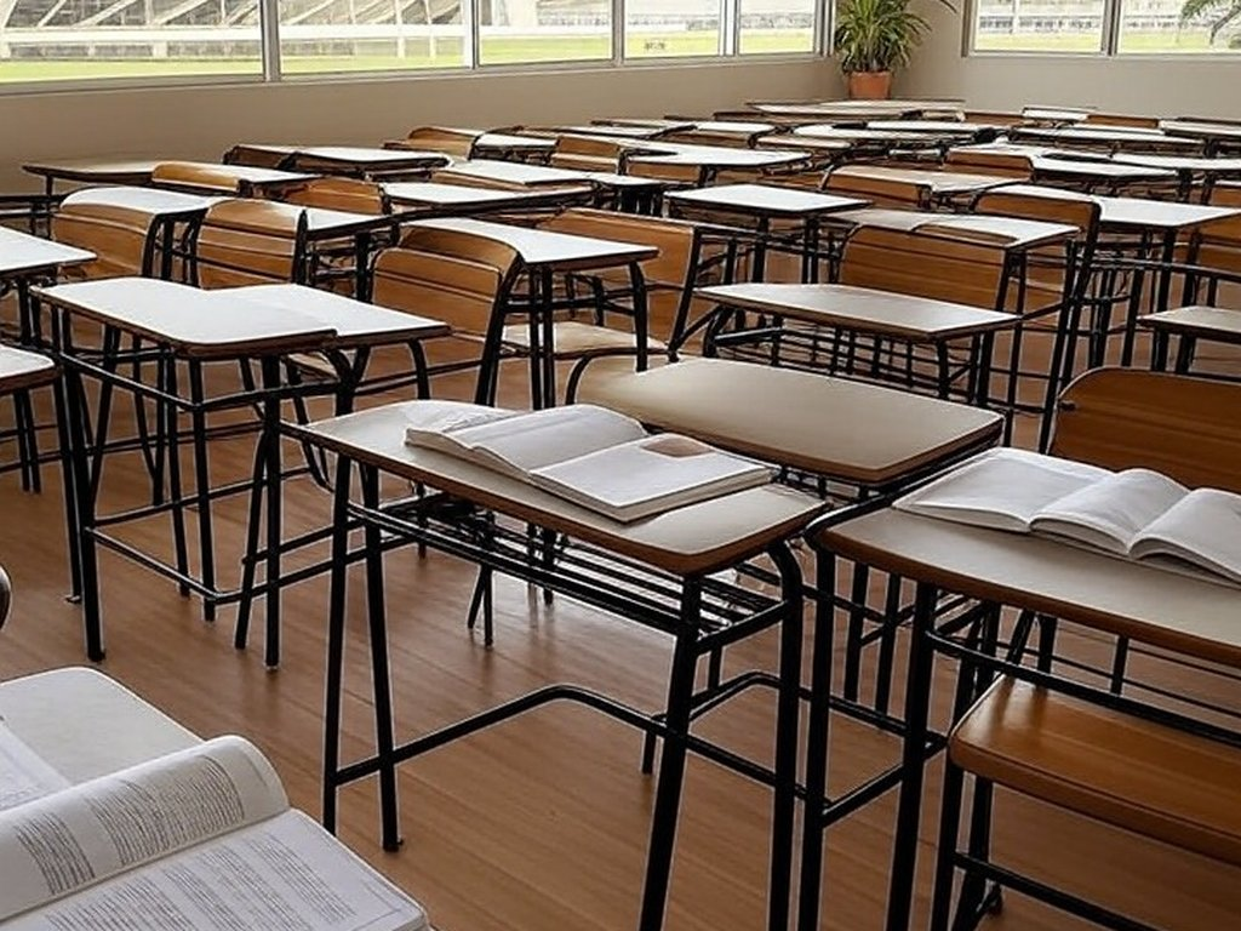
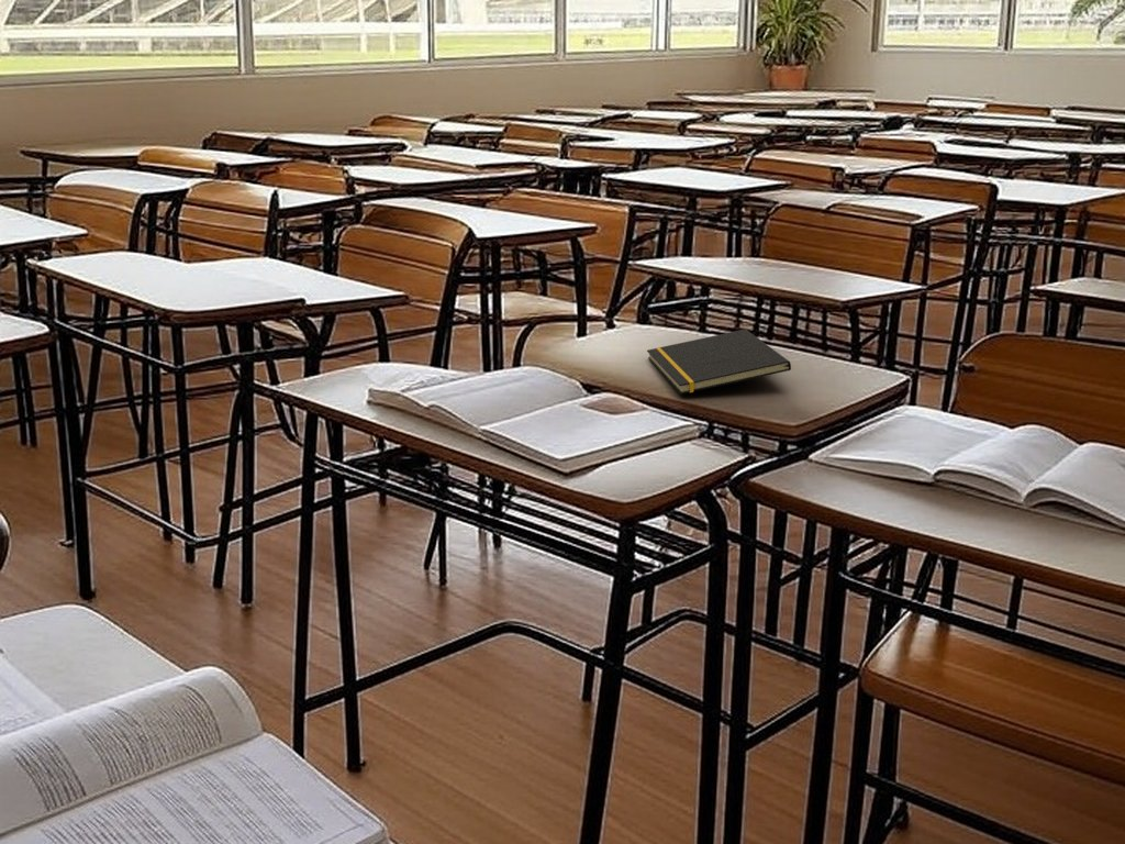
+ notepad [646,329,792,395]
